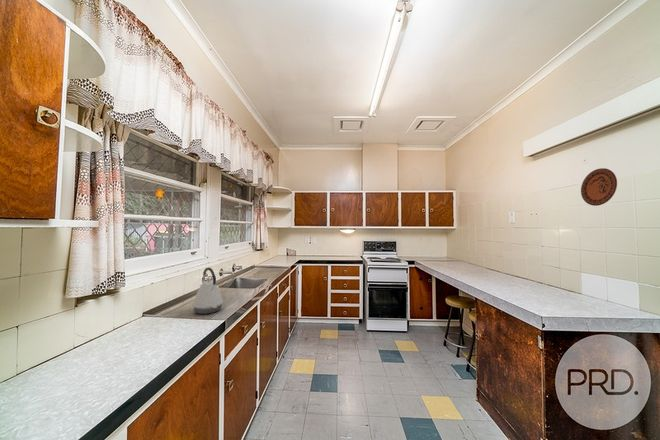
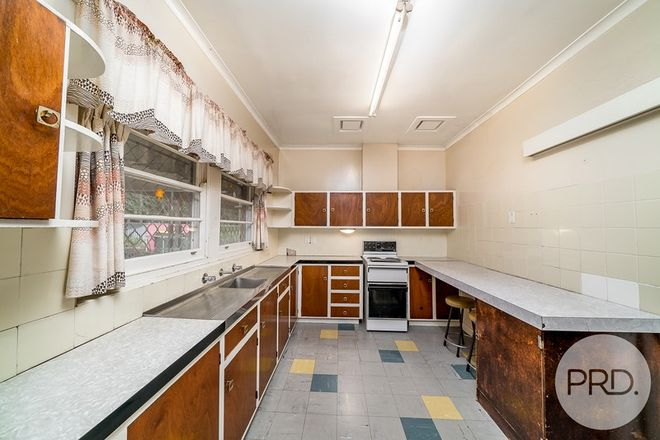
- kettle [192,266,224,315]
- decorative plate [580,167,618,207]
